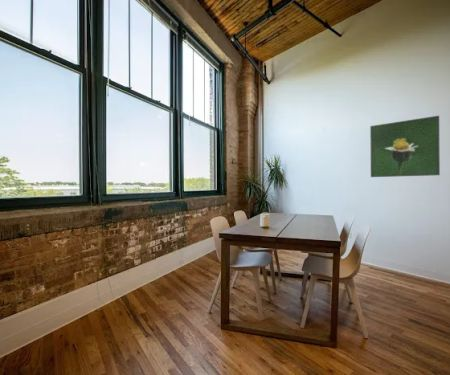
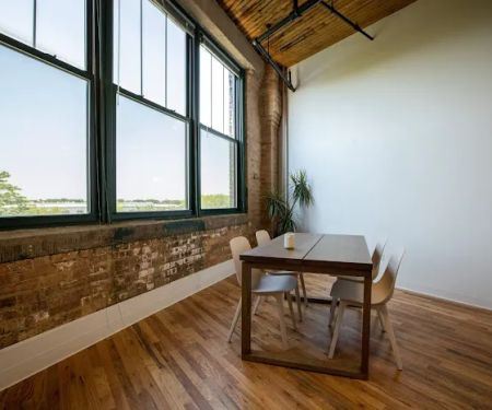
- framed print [369,115,441,178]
